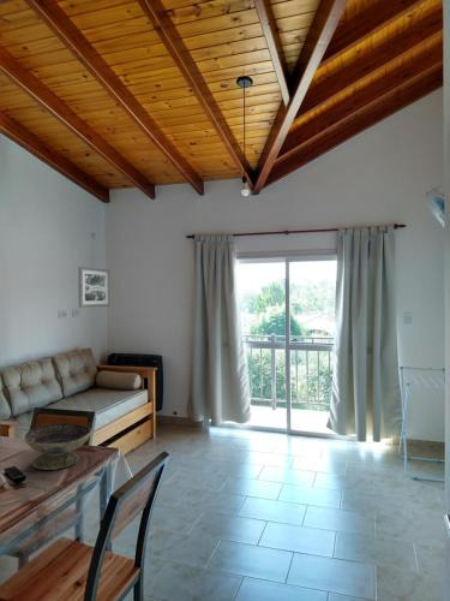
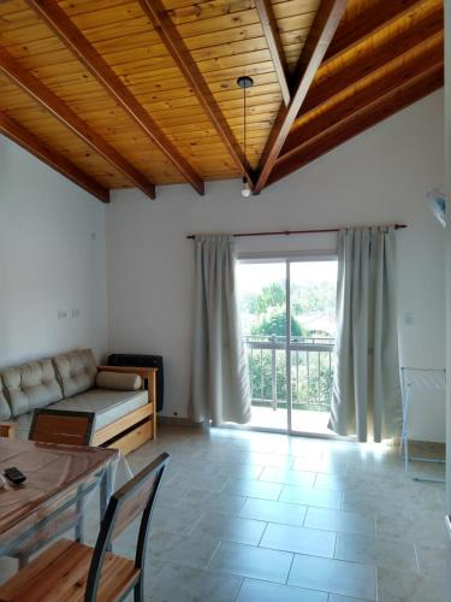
- wall art [77,266,110,309]
- decorative bowl [23,422,92,471]
